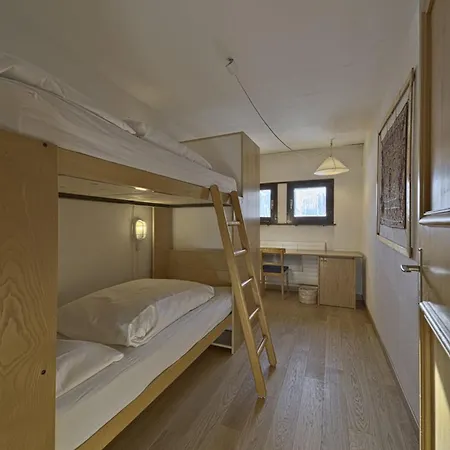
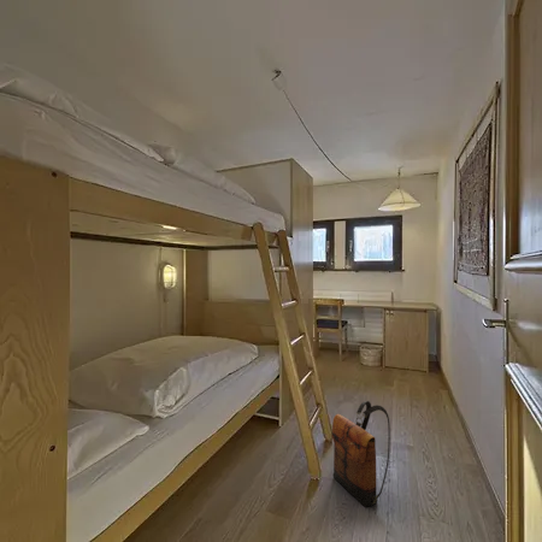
+ backpack [331,400,391,508]
